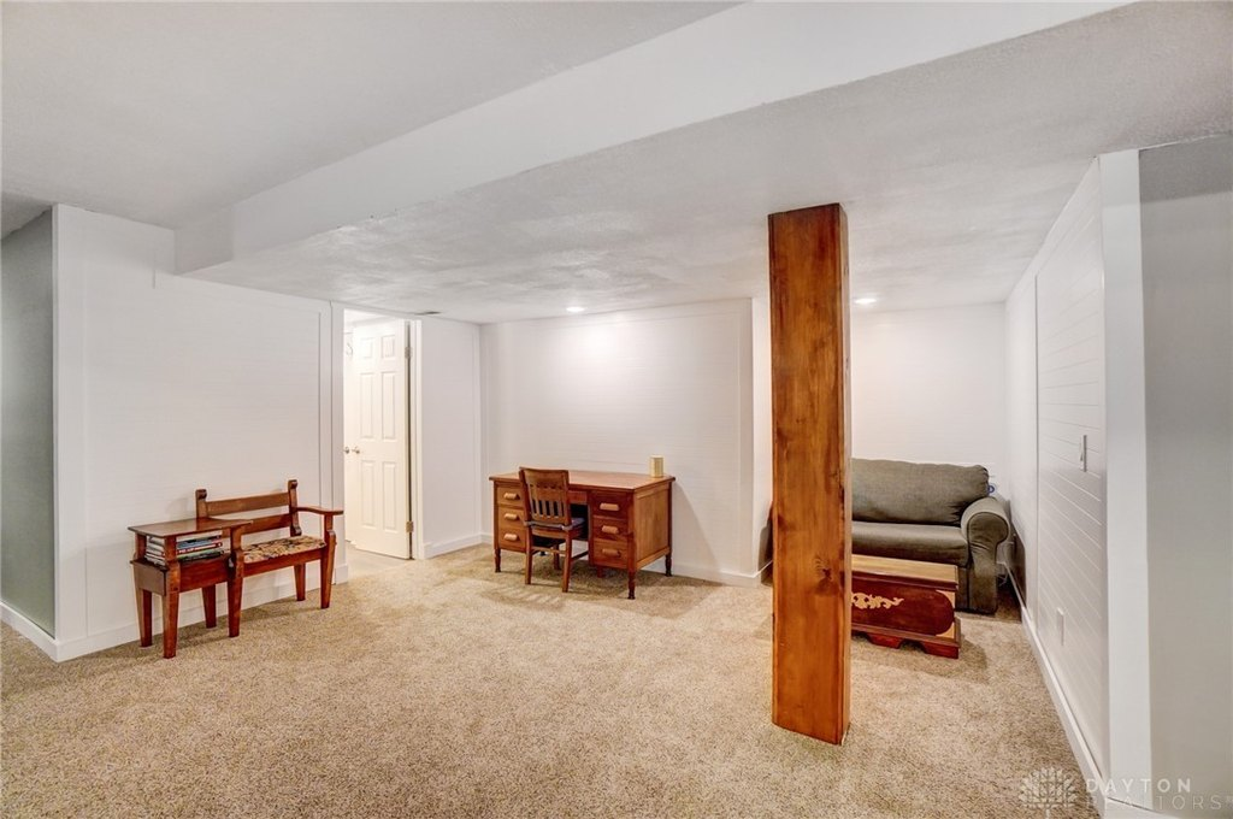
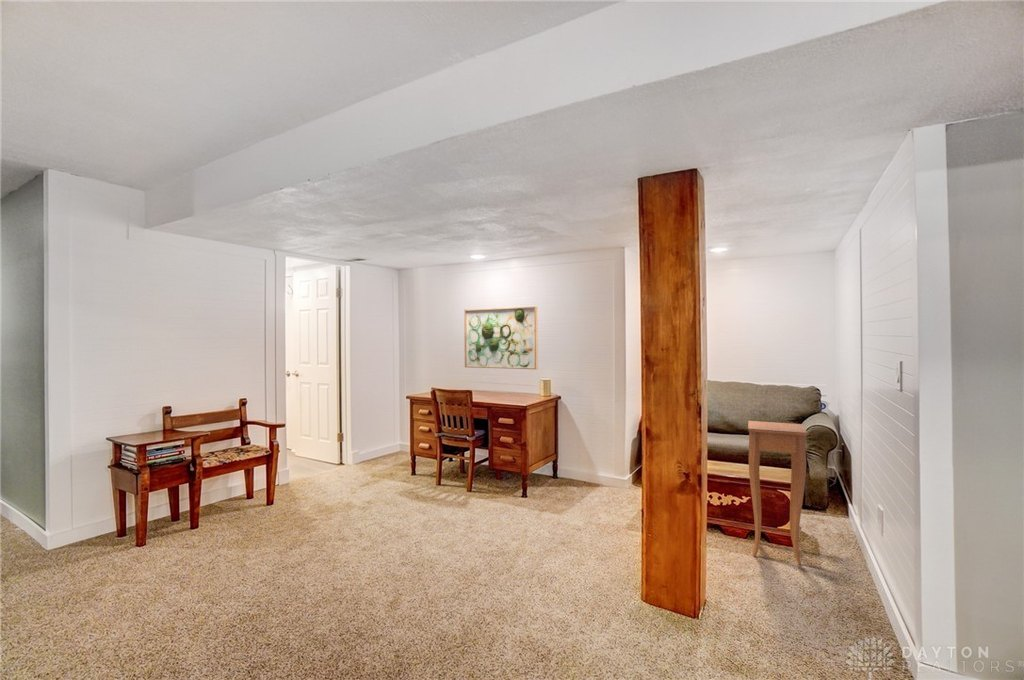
+ wall art [463,306,539,370]
+ side table [747,420,808,565]
